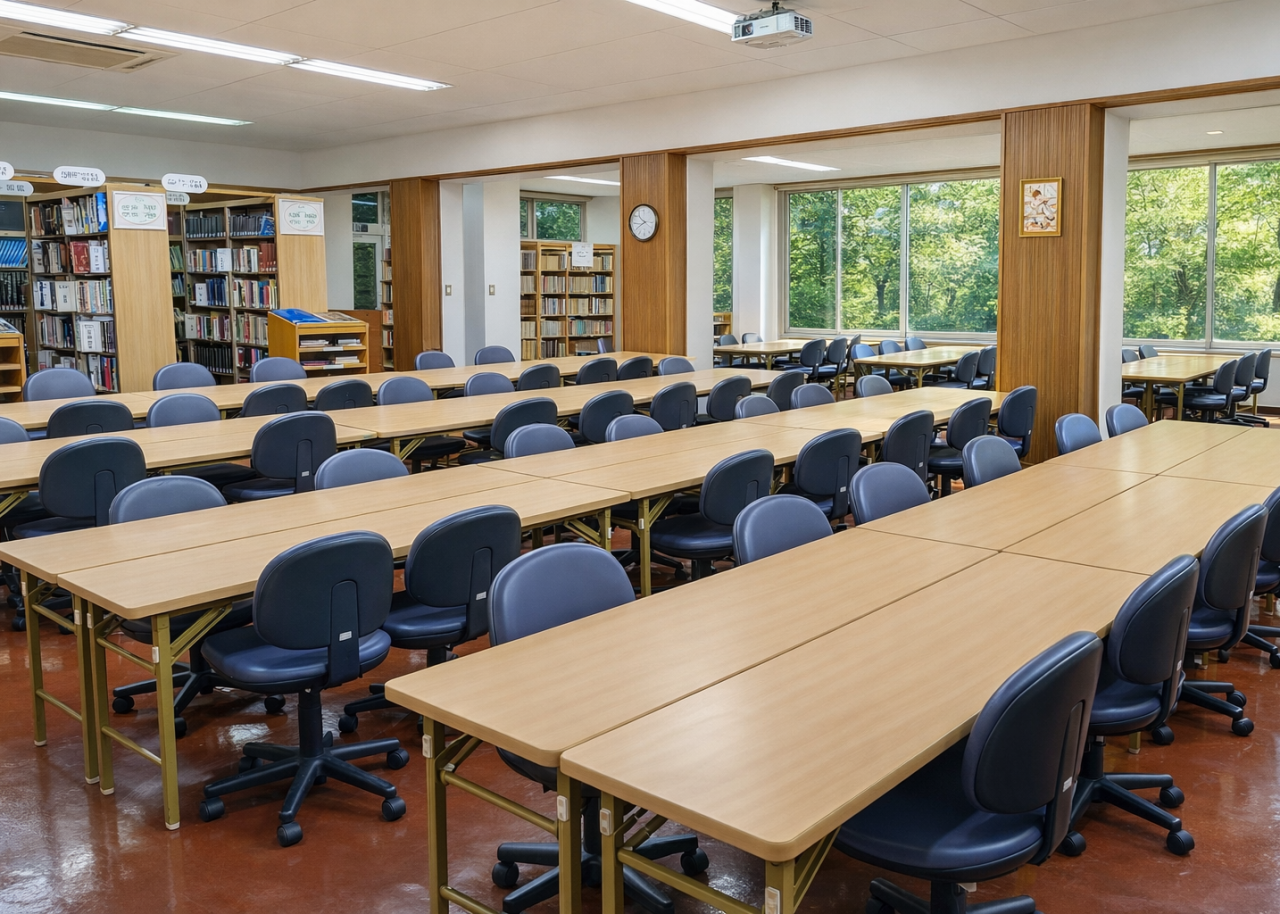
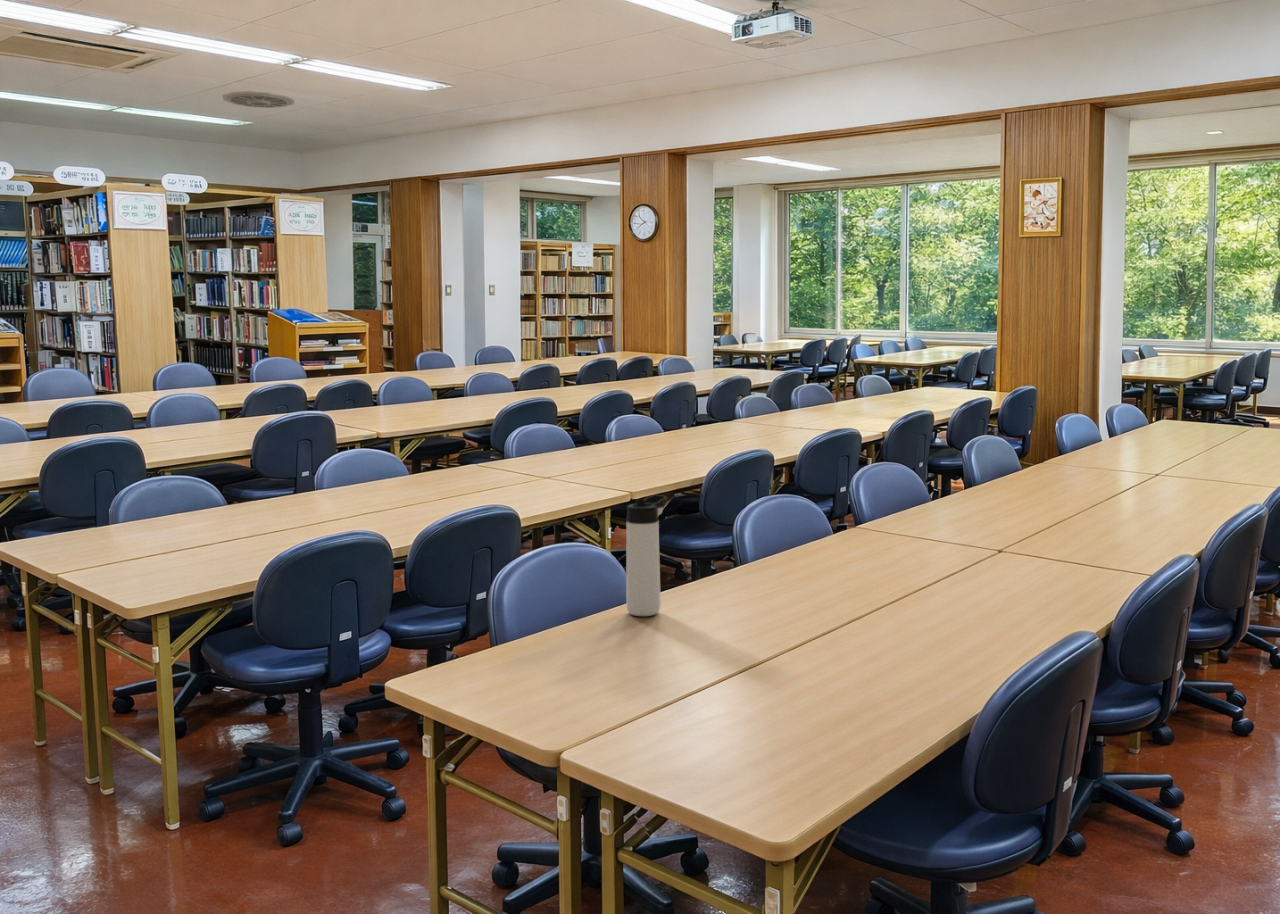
+ ceiling vent [221,90,295,109]
+ thermos bottle [625,494,667,617]
